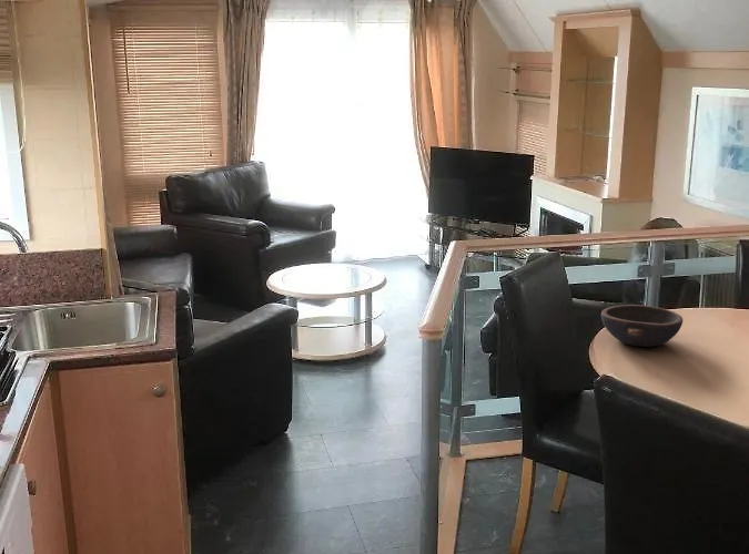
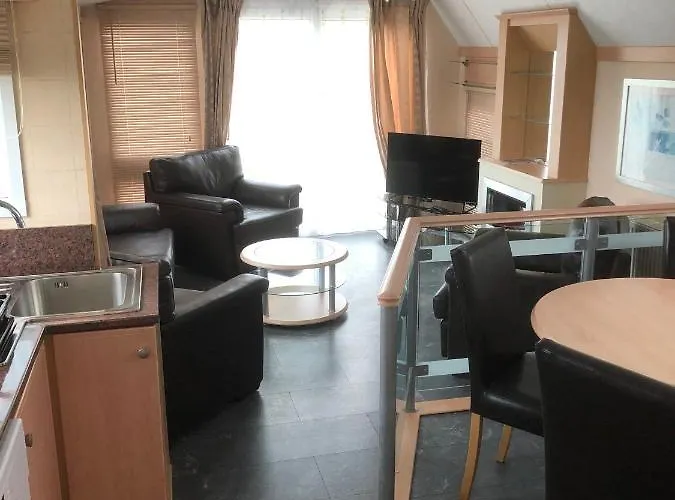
- bowl [600,304,684,348]
